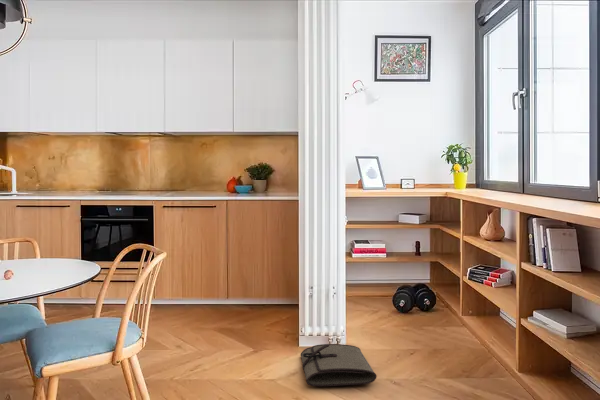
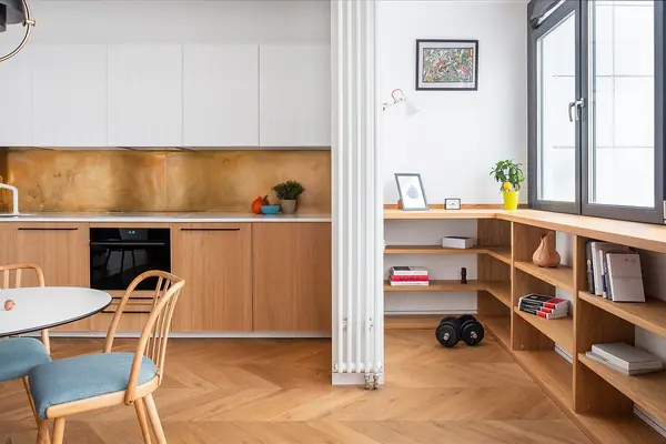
- tool roll [300,343,378,387]
